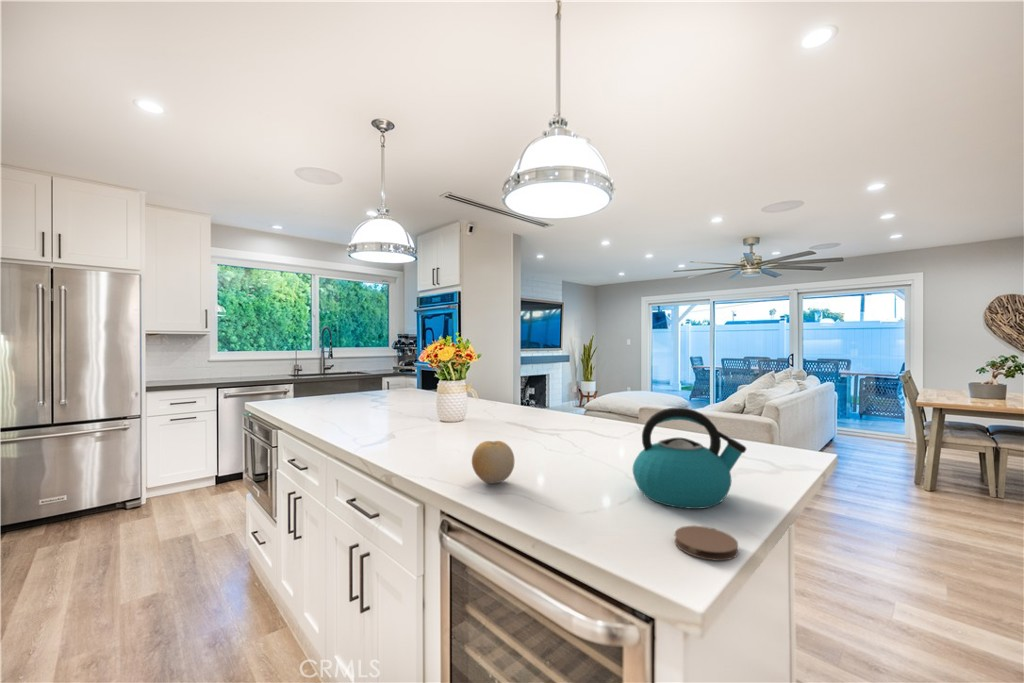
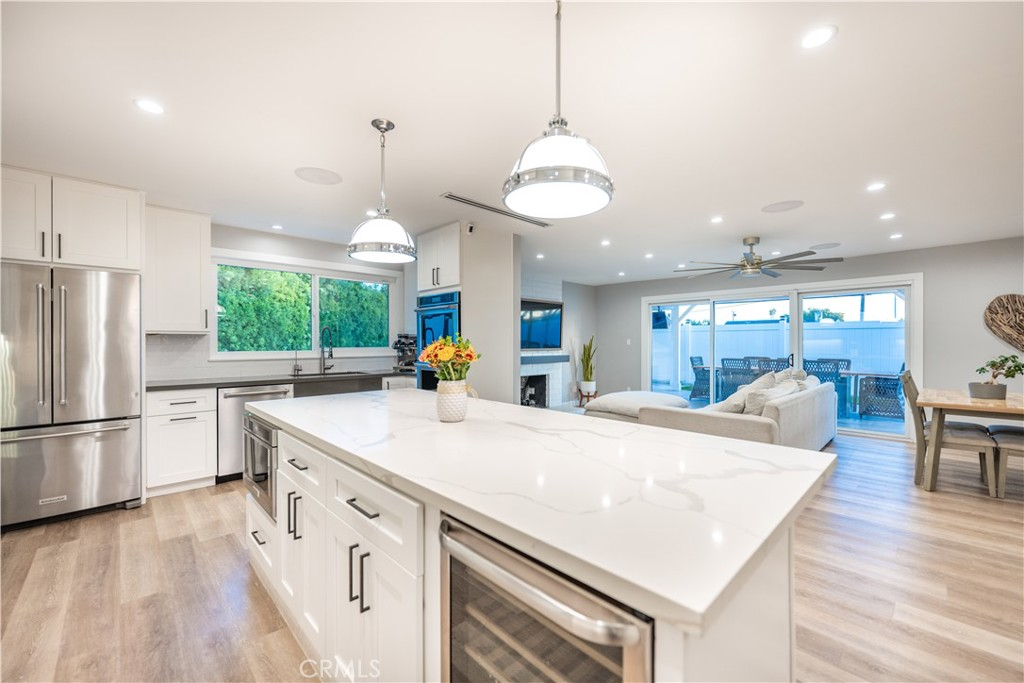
- coaster [674,525,739,562]
- fruit [471,440,515,485]
- kettle [632,406,747,510]
